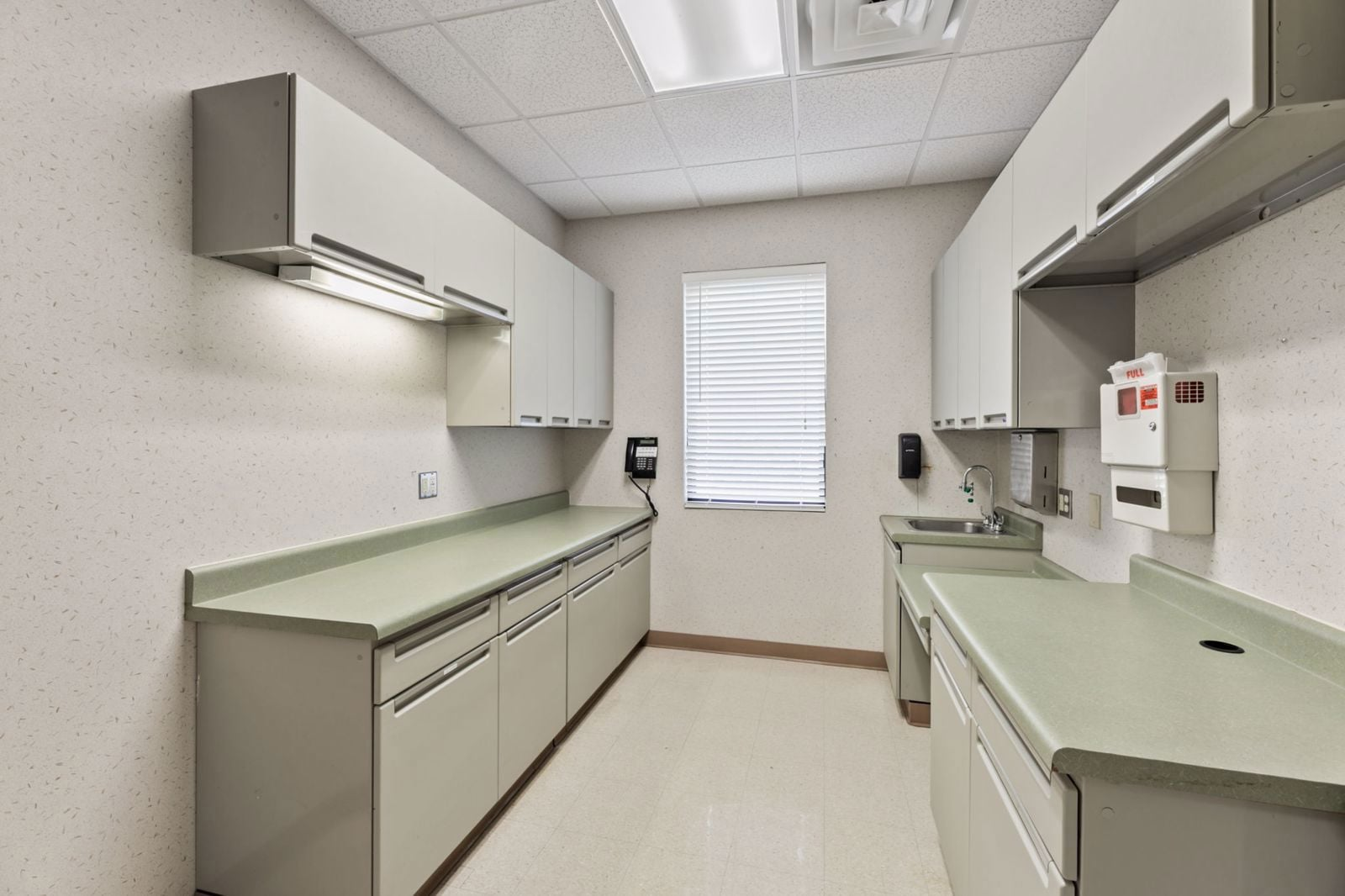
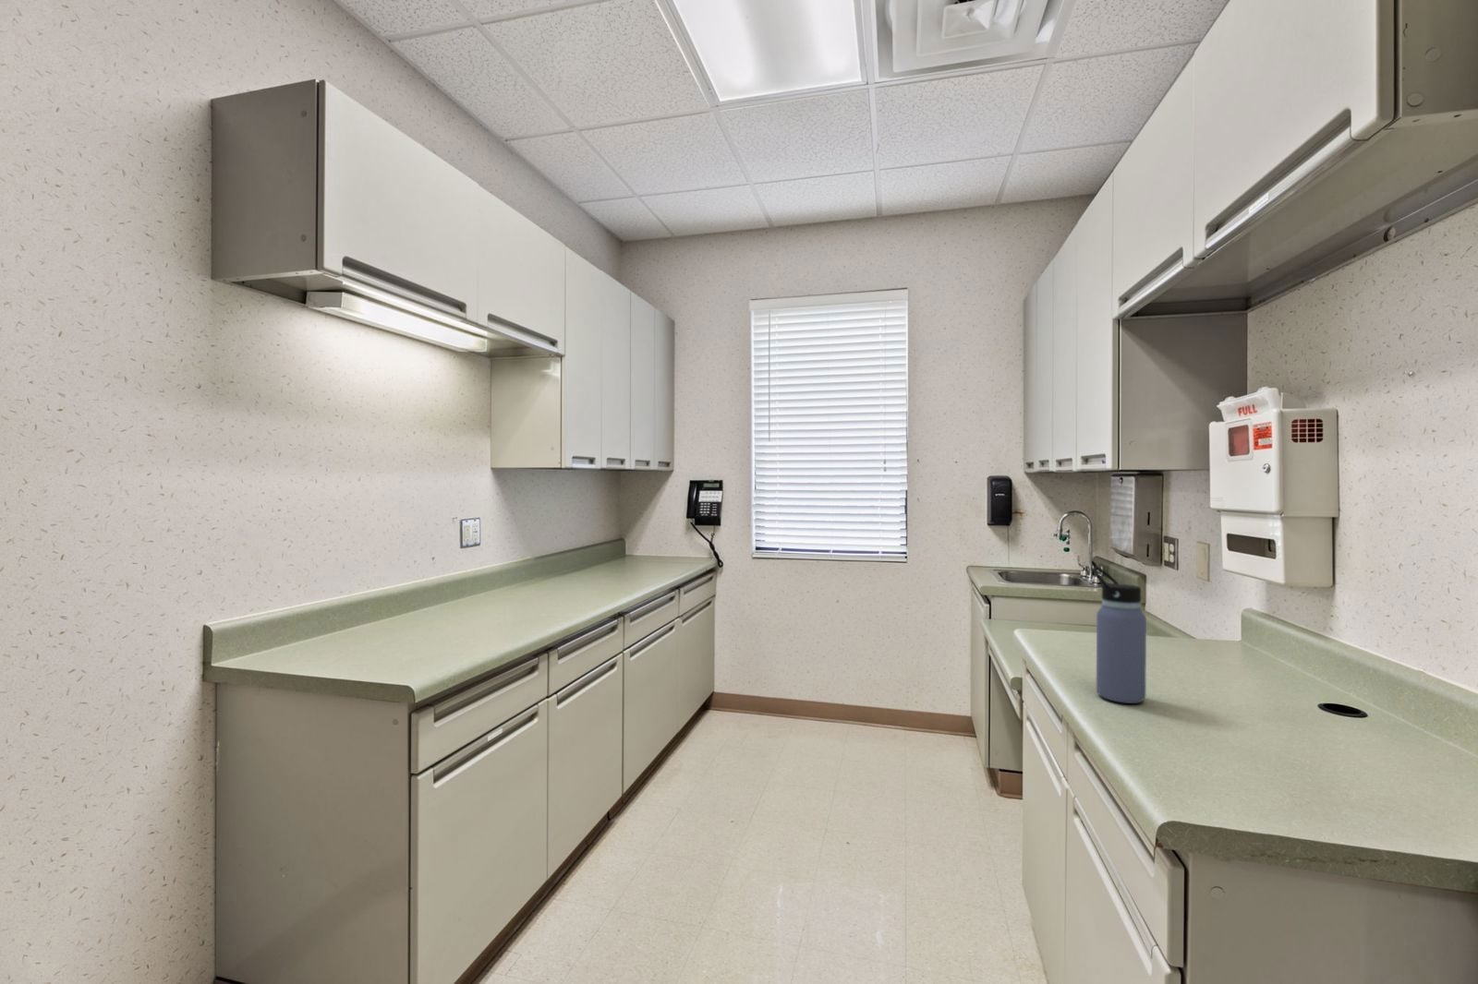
+ water bottle [1091,564,1147,704]
